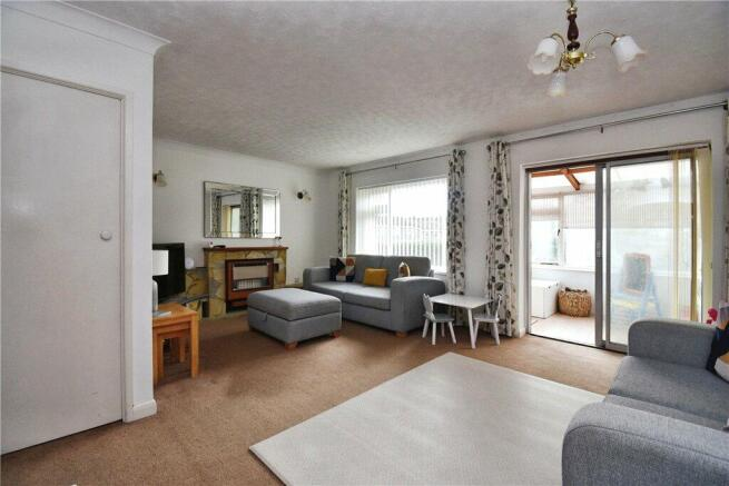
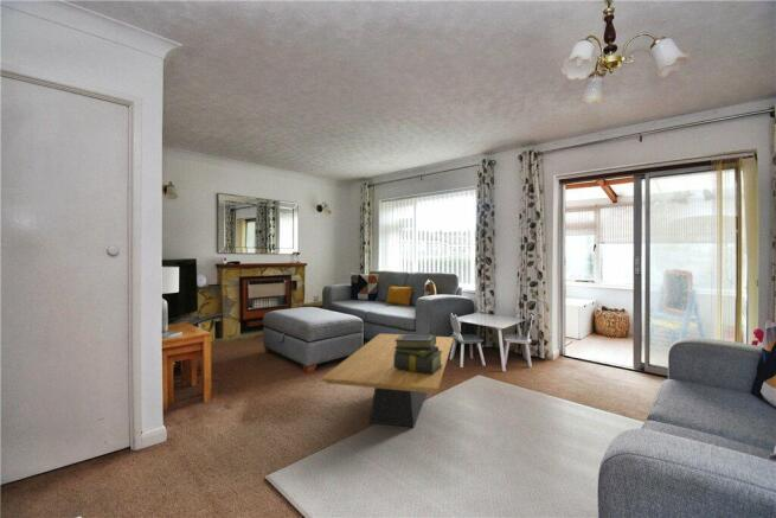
+ stack of books [393,334,443,373]
+ coffee table [320,332,455,428]
